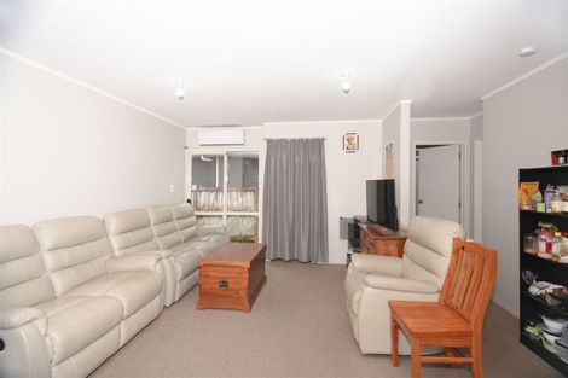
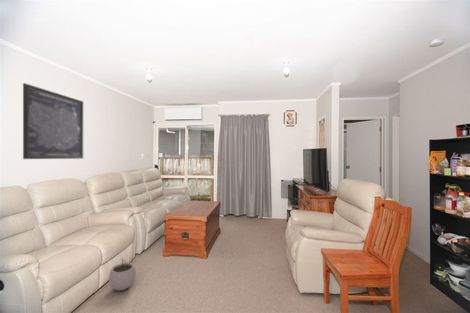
+ wall art [22,82,84,160]
+ plant pot [108,257,137,291]
